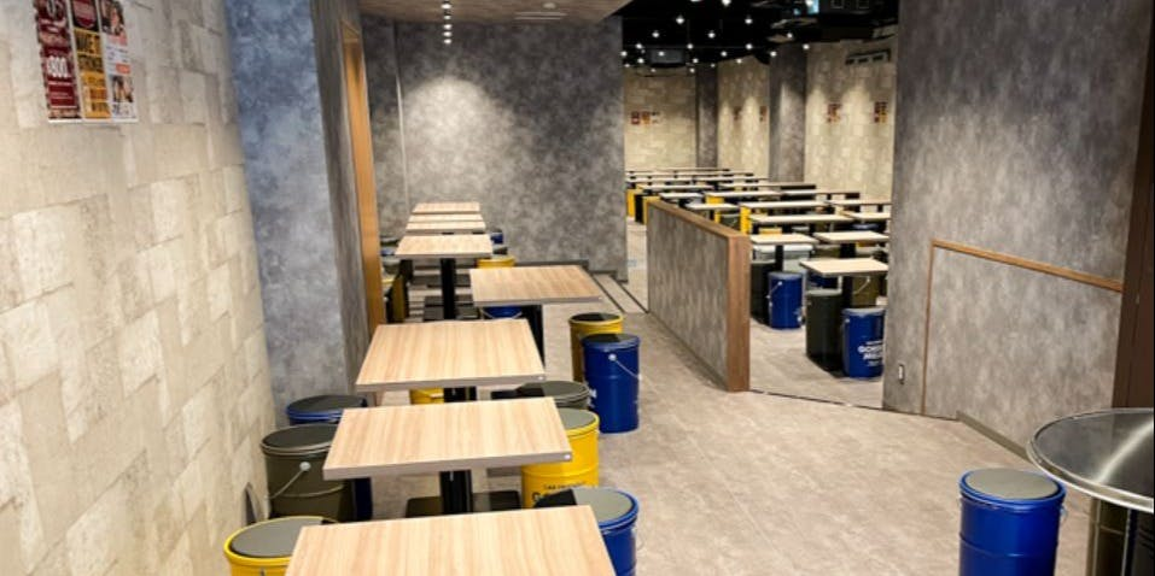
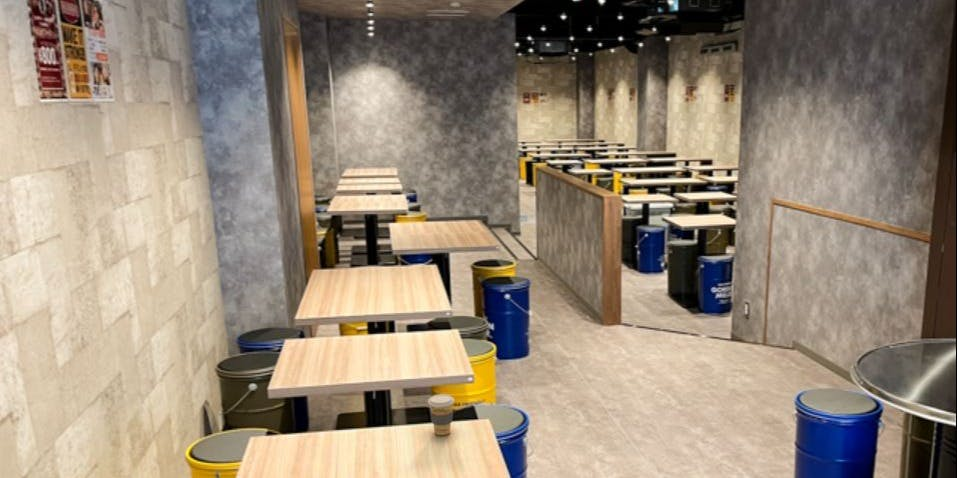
+ coffee cup [427,393,455,436]
